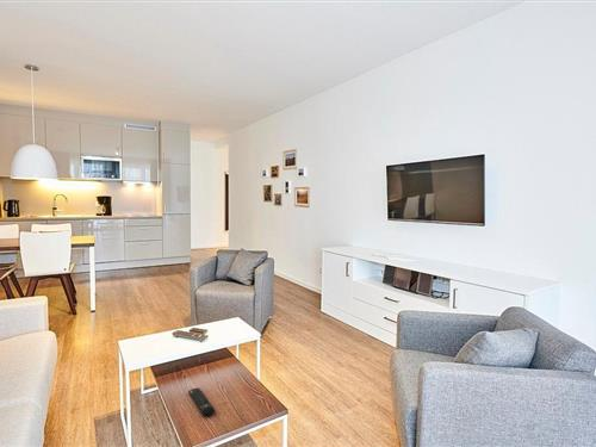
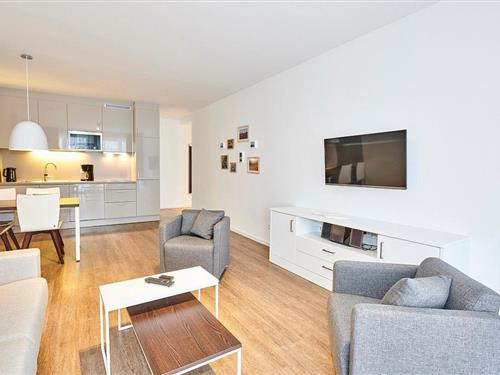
- remote control [187,387,216,417]
